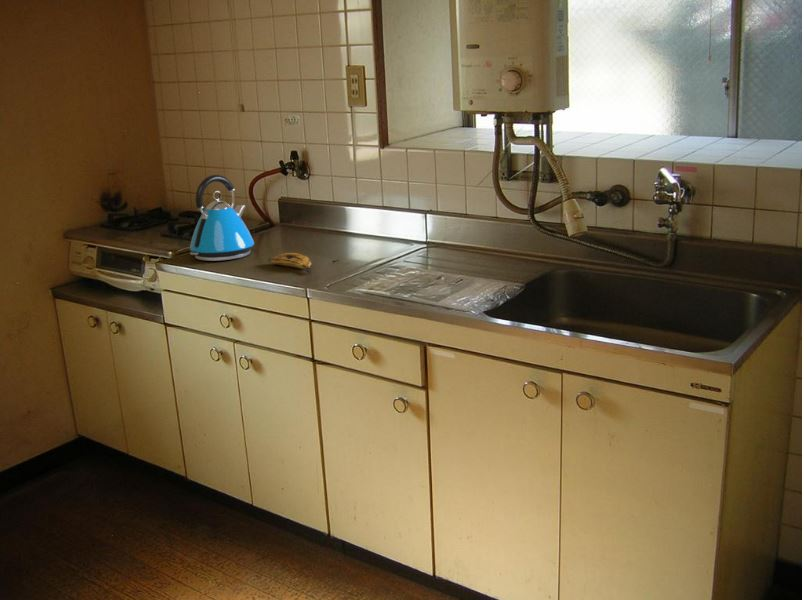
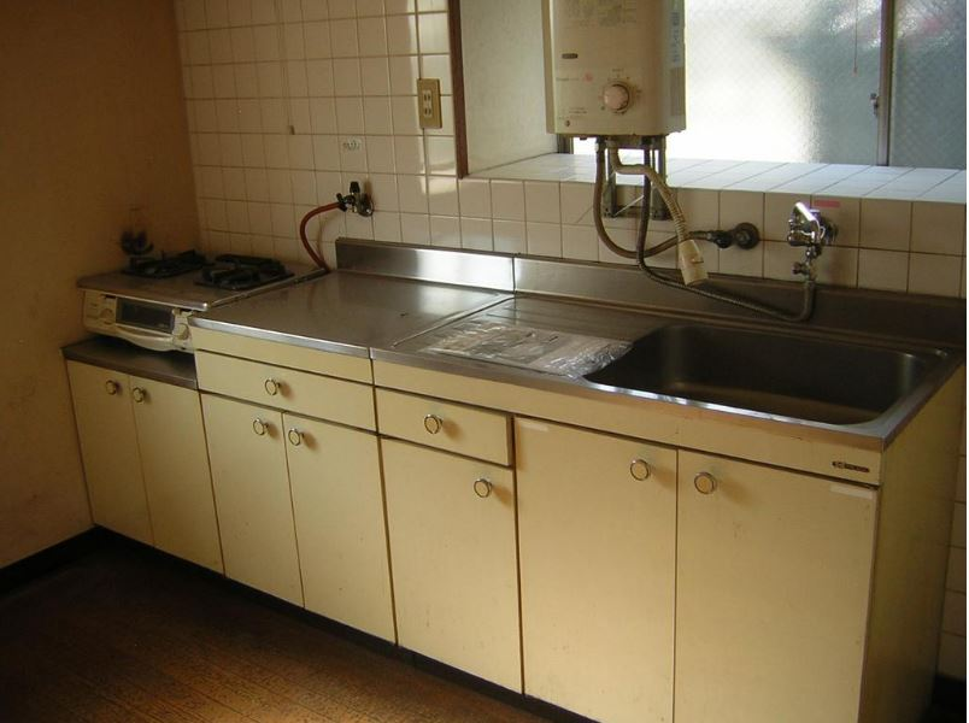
- kettle [189,174,255,262]
- banana [268,252,312,273]
